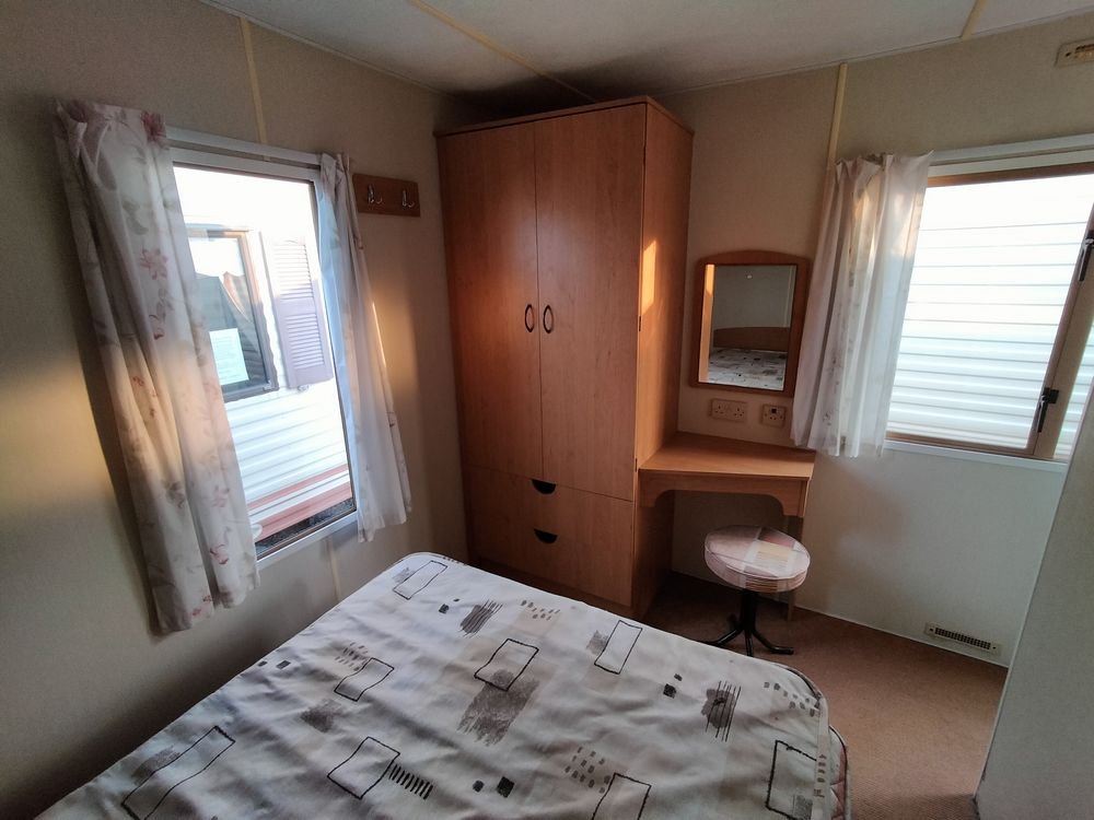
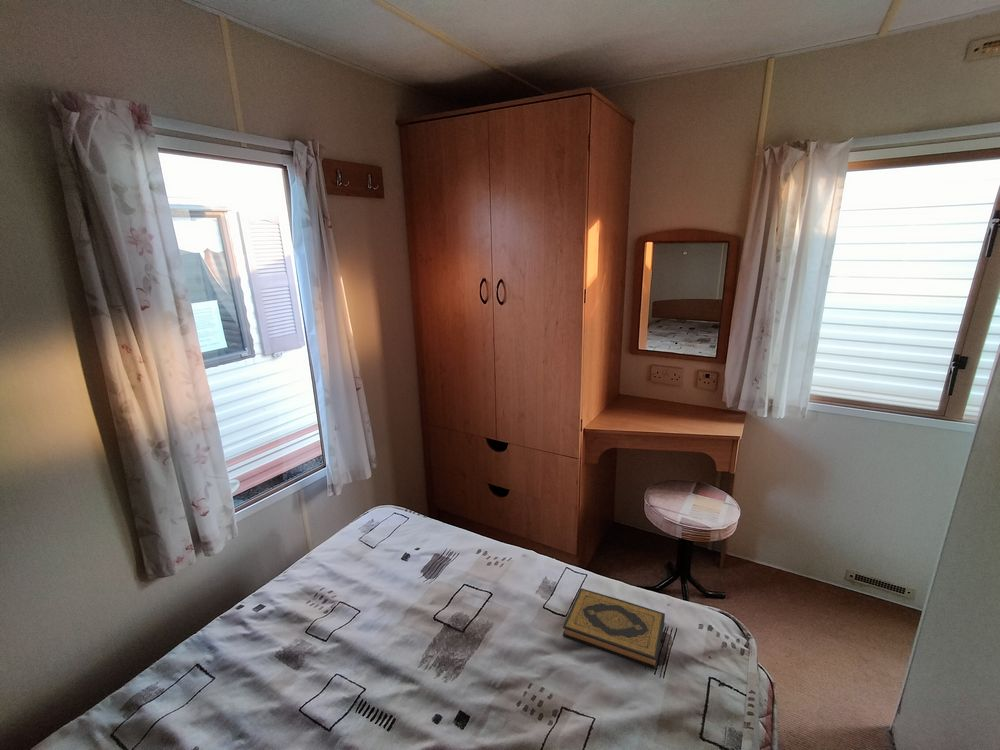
+ hardback book [562,587,666,670]
